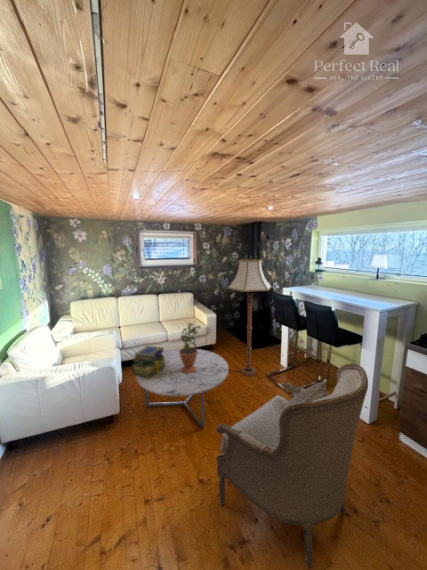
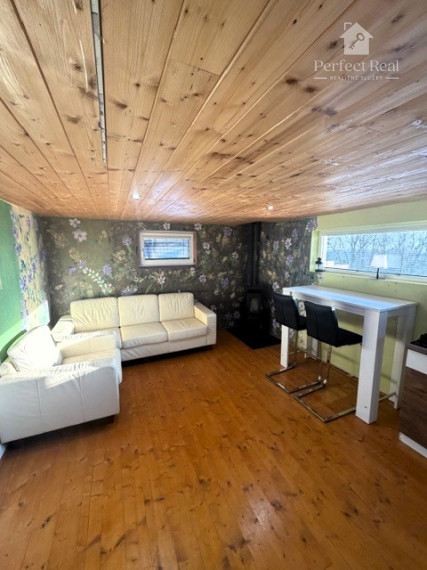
- coffee table [135,348,229,430]
- floor lamp [227,255,273,377]
- potted plant [179,320,202,374]
- stack of books [131,344,166,379]
- armchair [215,363,369,569]
